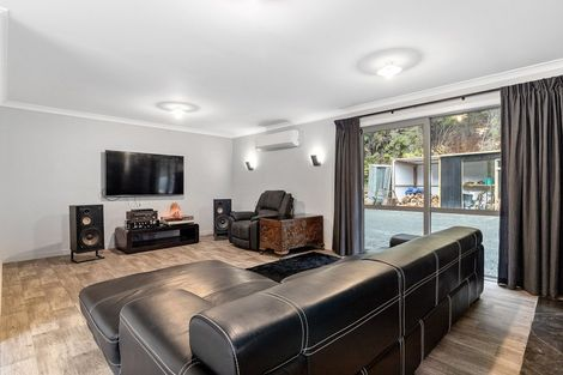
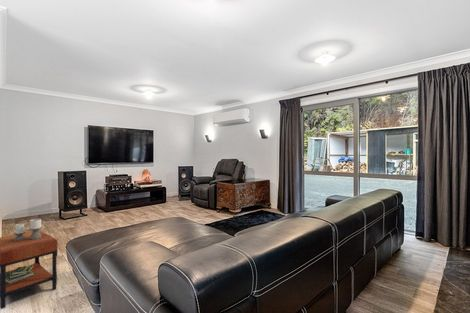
+ side table [0,218,58,310]
